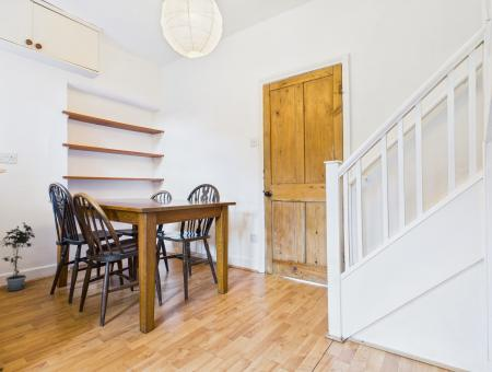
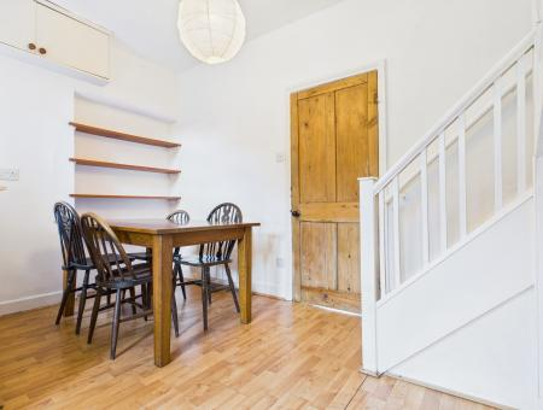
- potted plant [0,222,36,292]
